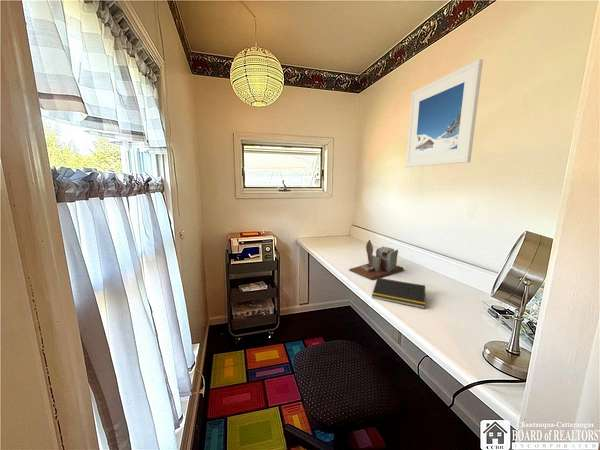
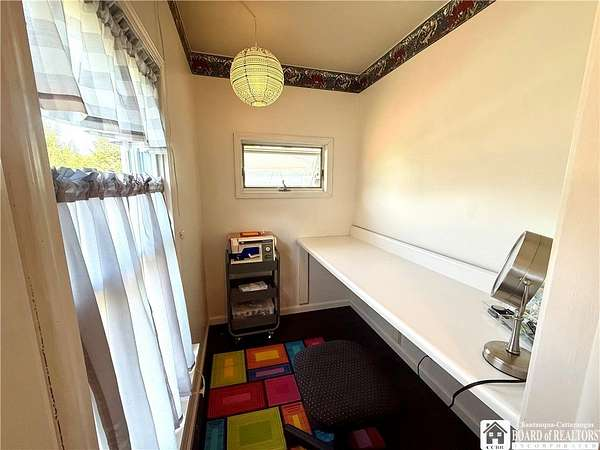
- desk organizer [348,239,405,281]
- notepad [371,277,426,310]
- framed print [405,58,484,168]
